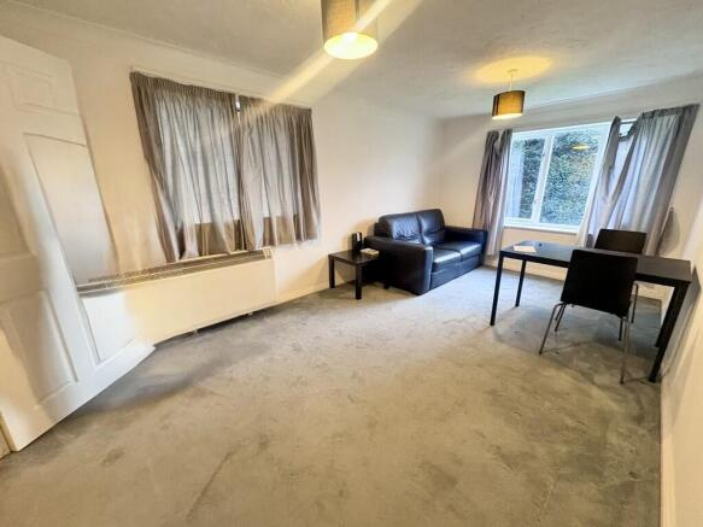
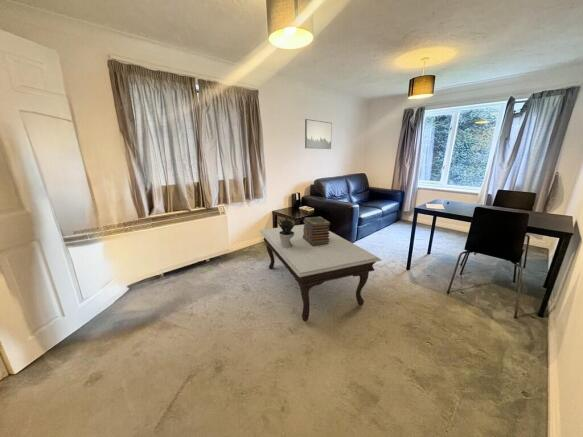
+ coffee table [259,224,382,322]
+ wall art [304,118,333,150]
+ potted plant [276,216,298,248]
+ book stack [303,216,331,246]
